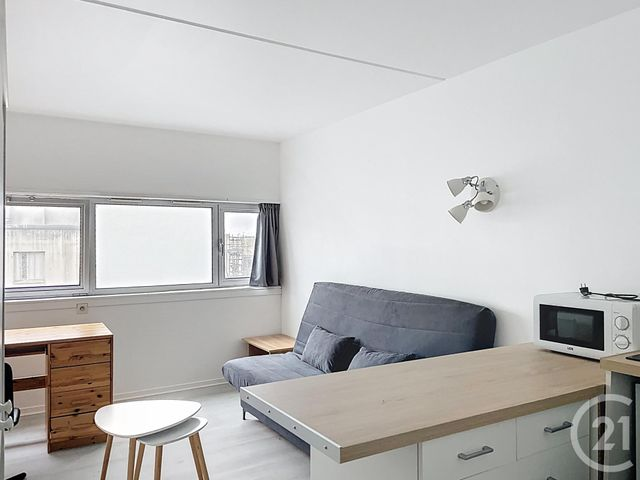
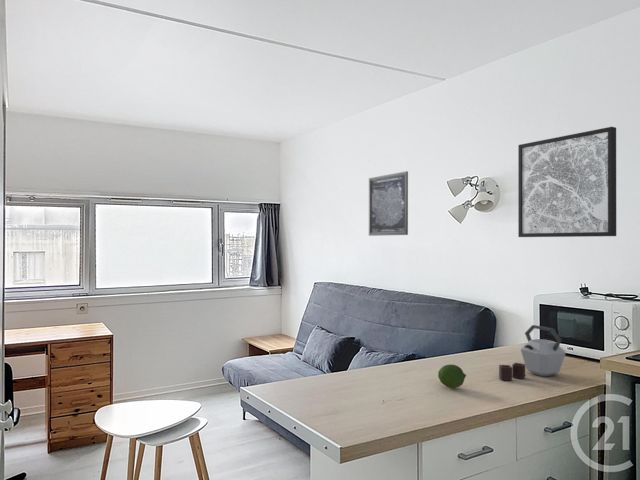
+ fruit [437,363,467,389]
+ kettle [498,324,567,381]
+ wall art [517,126,617,238]
+ wall art [368,170,409,237]
